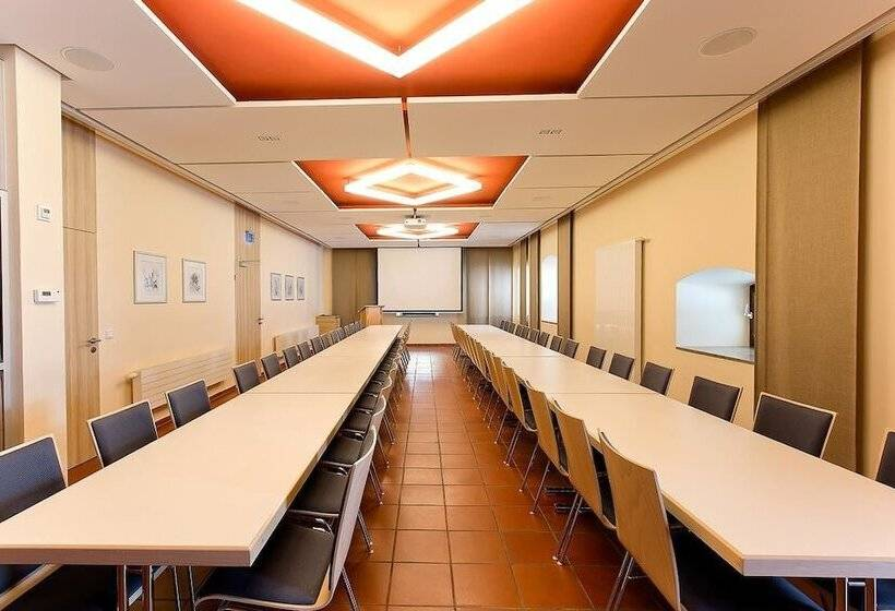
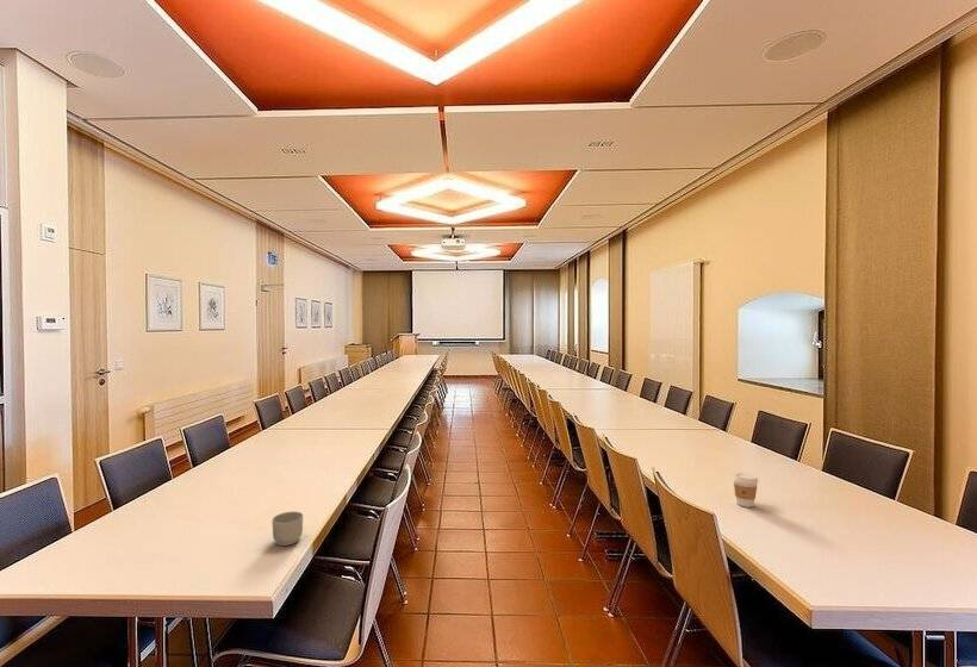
+ mug [270,511,304,547]
+ coffee cup [732,472,759,509]
